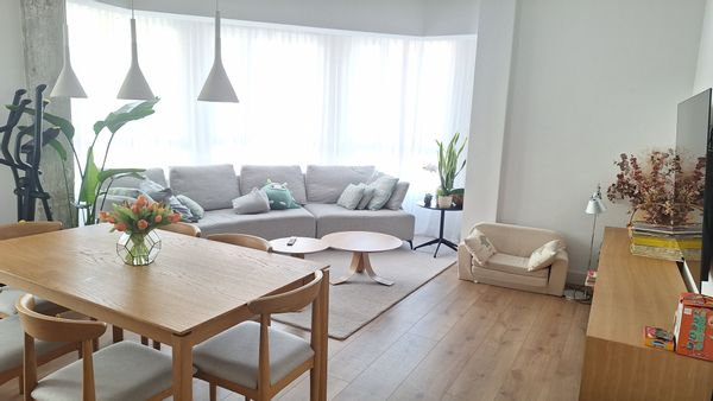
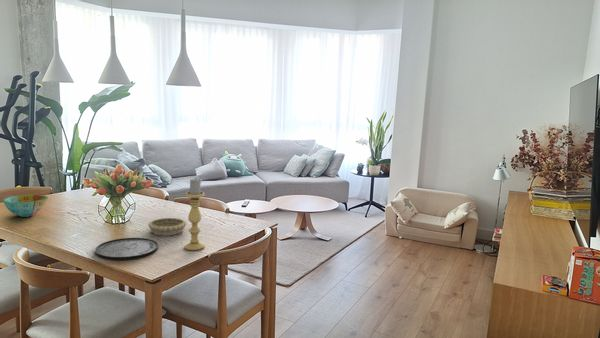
+ bowl [1,194,49,218]
+ candle holder [184,177,205,251]
+ plate [94,237,159,261]
+ decorative bowl [147,217,188,236]
